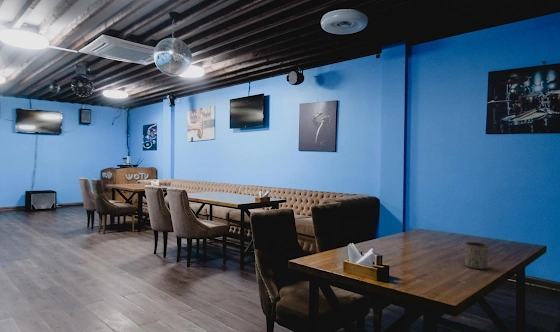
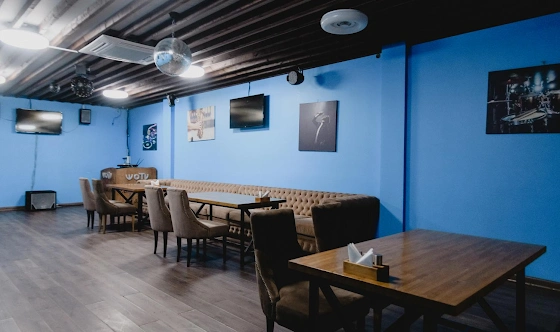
- cup [464,241,490,270]
